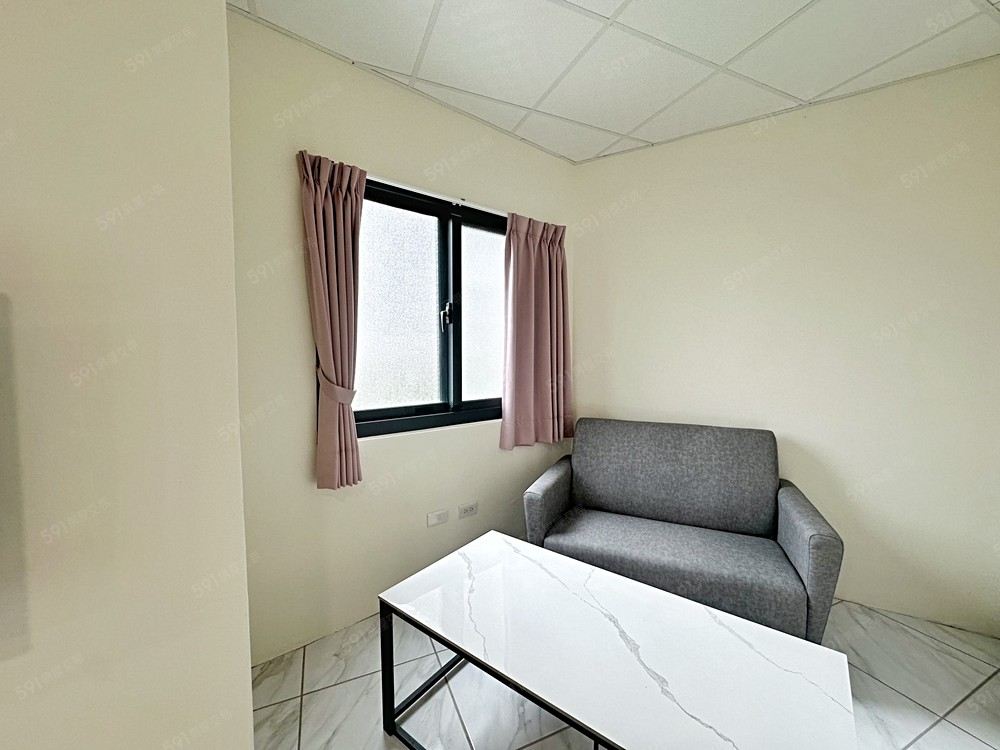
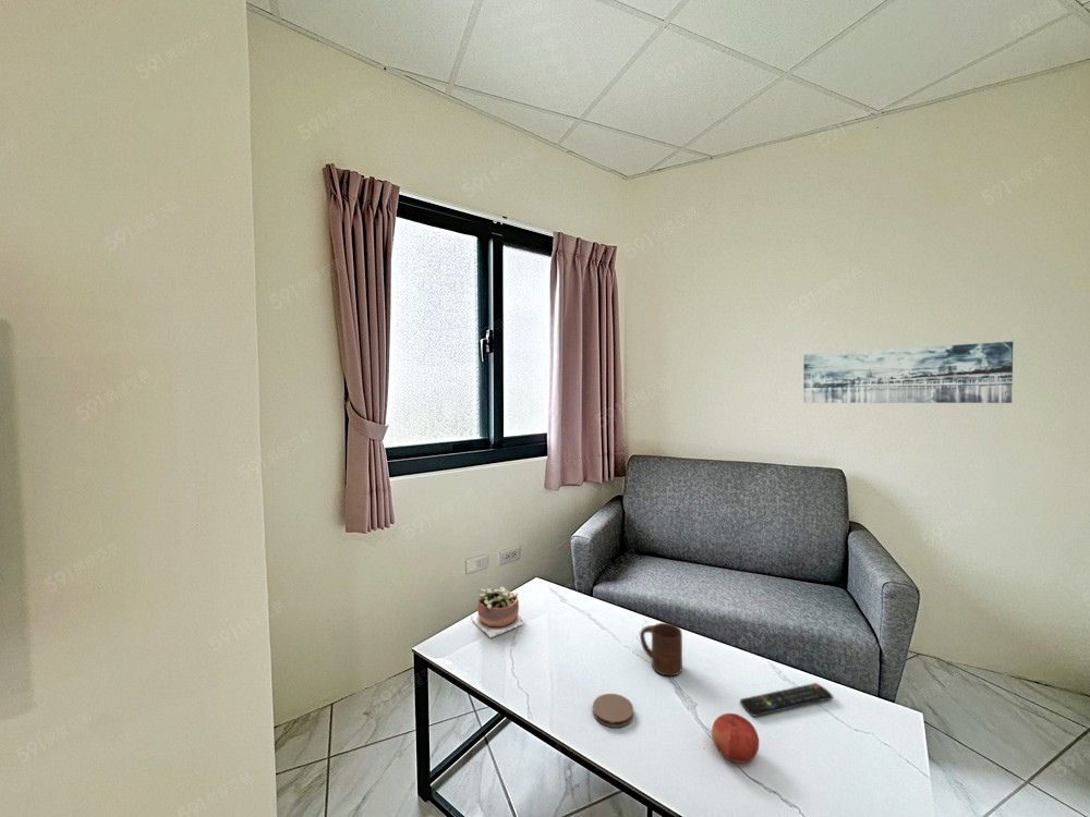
+ wall art [802,341,1014,404]
+ fruit [711,712,760,765]
+ remote control [739,682,834,718]
+ succulent plant [470,586,526,638]
+ coaster [592,693,634,729]
+ cup [639,622,683,676]
